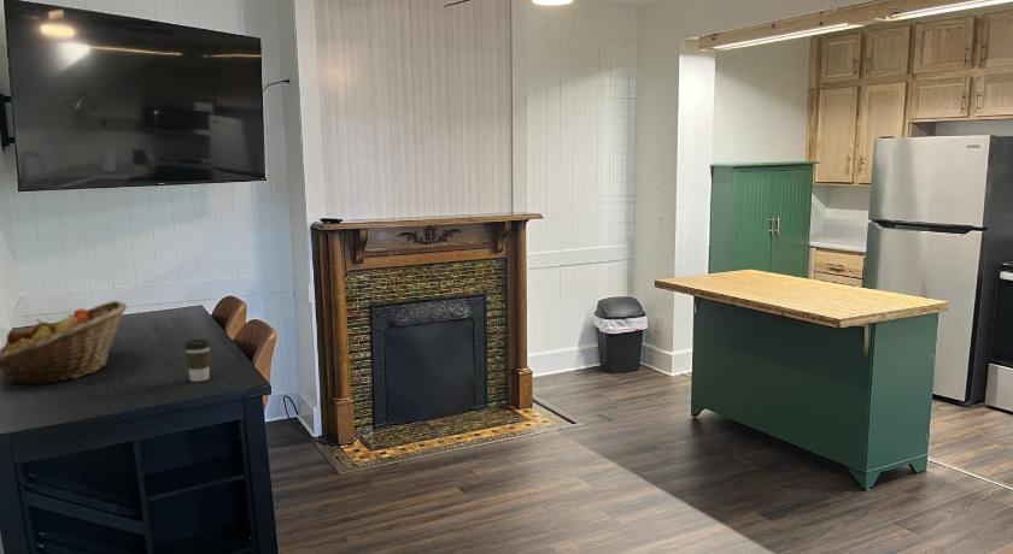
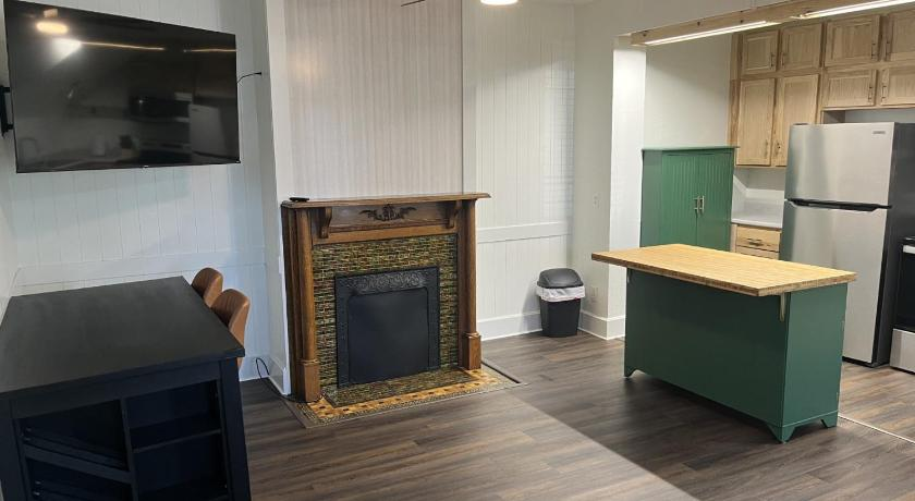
- coffee cup [183,338,211,383]
- fruit basket [0,300,128,385]
